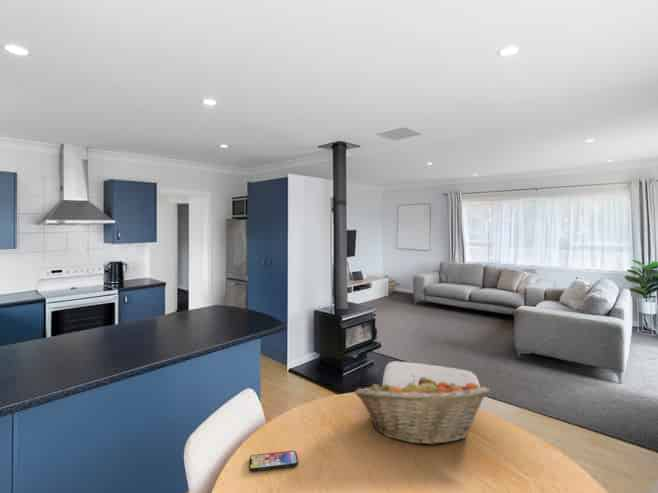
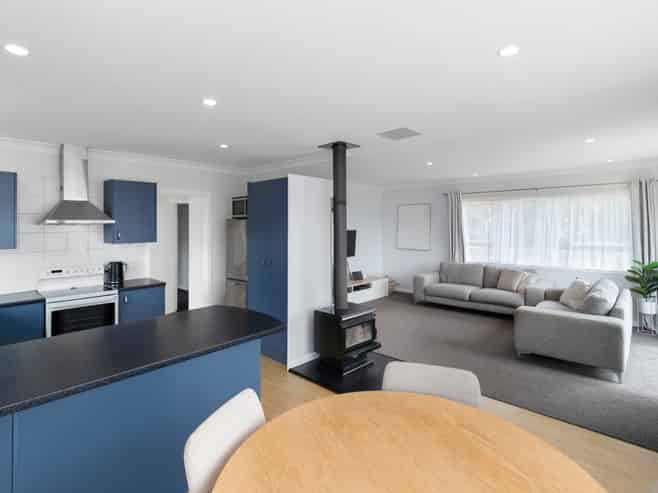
- smartphone [248,450,299,472]
- fruit basket [354,374,491,446]
